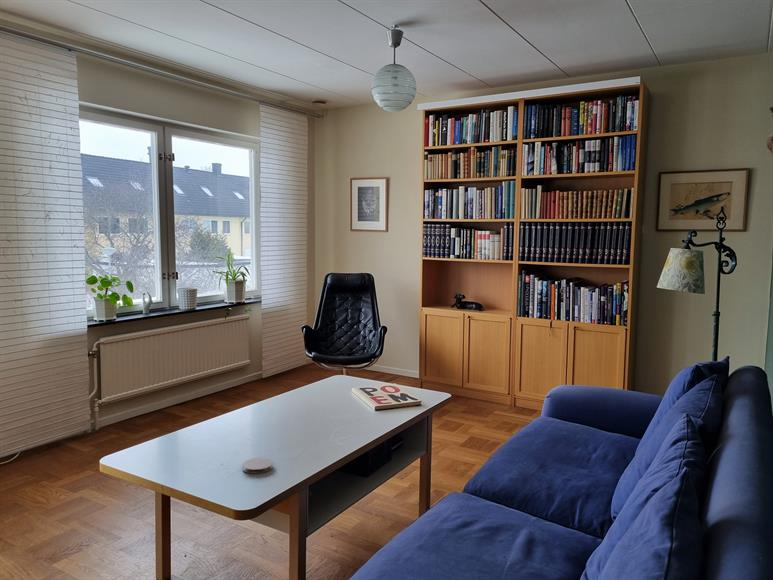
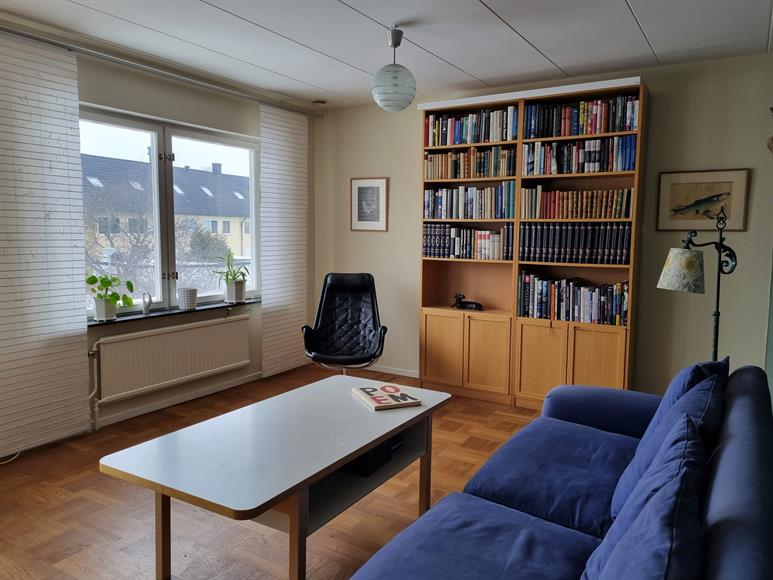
- coaster [241,457,273,475]
